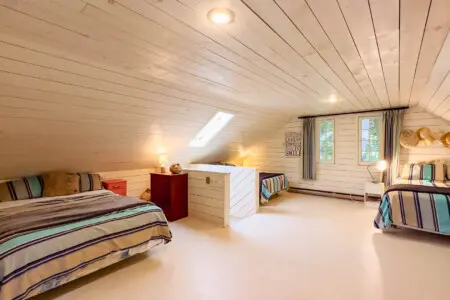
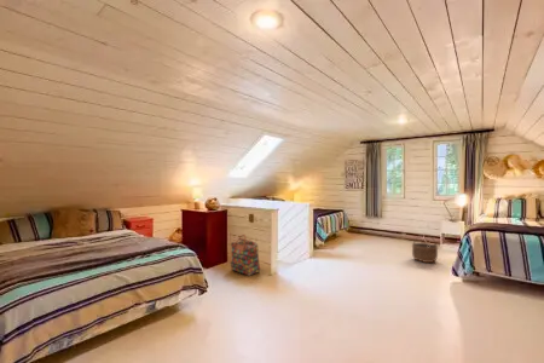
+ backpack [230,234,261,277]
+ wicker basket [411,234,439,264]
